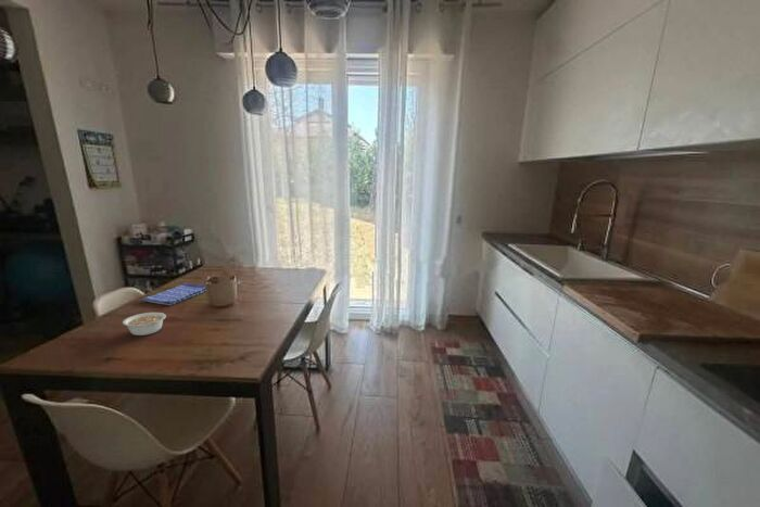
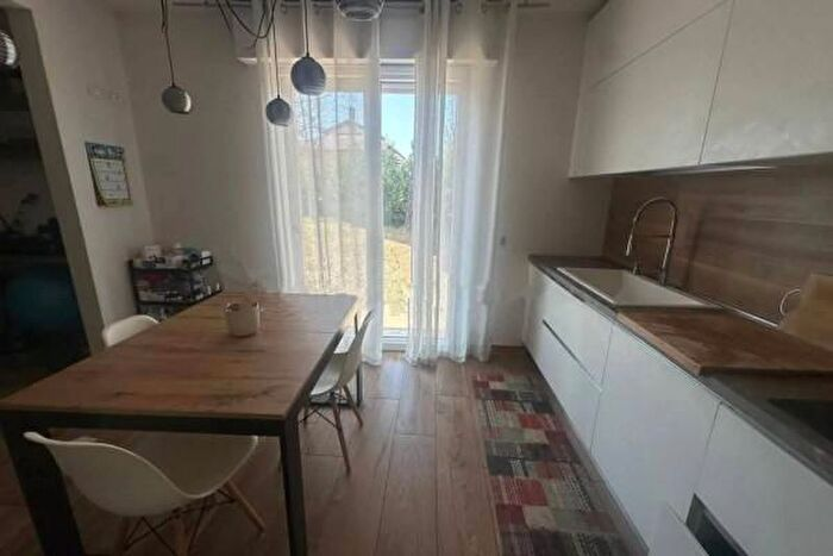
- dish towel [141,282,207,306]
- legume [122,312,167,337]
